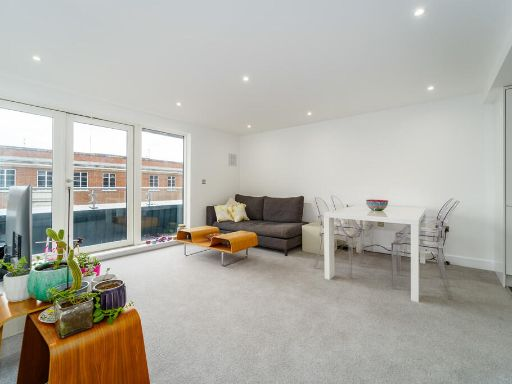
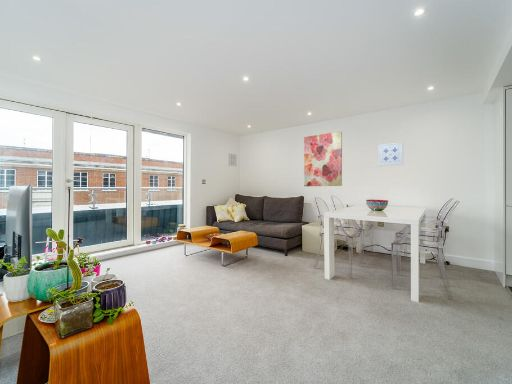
+ wall art [303,130,343,187]
+ wall art [378,141,404,167]
